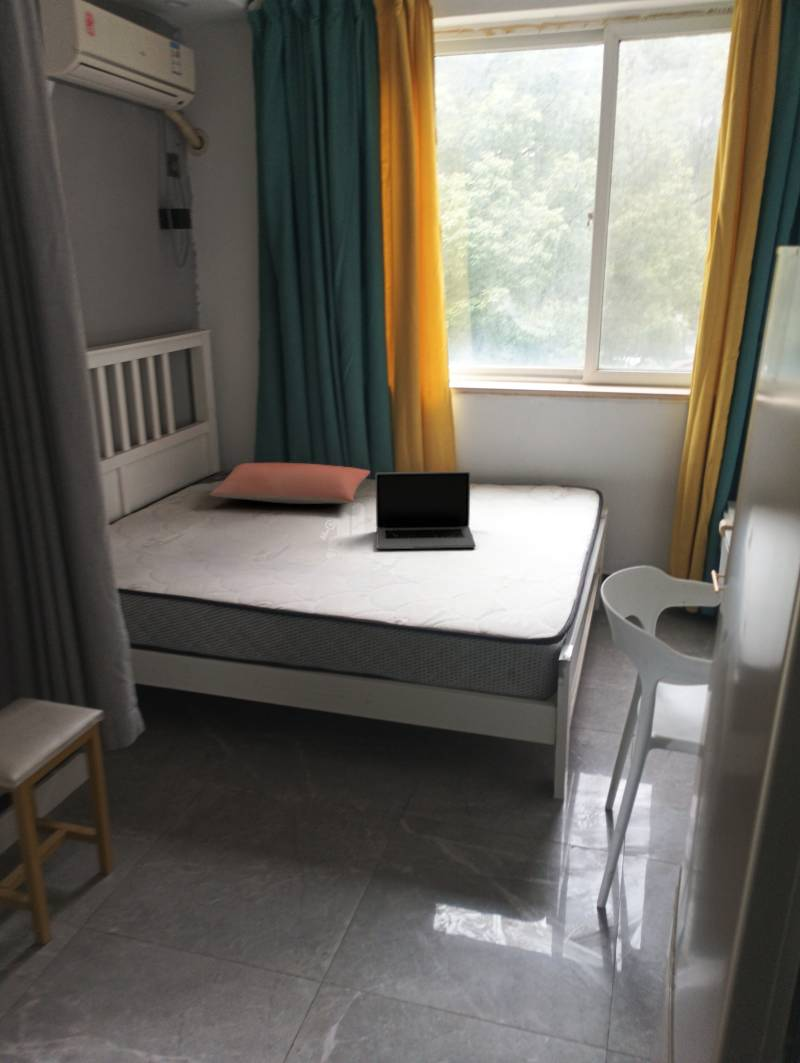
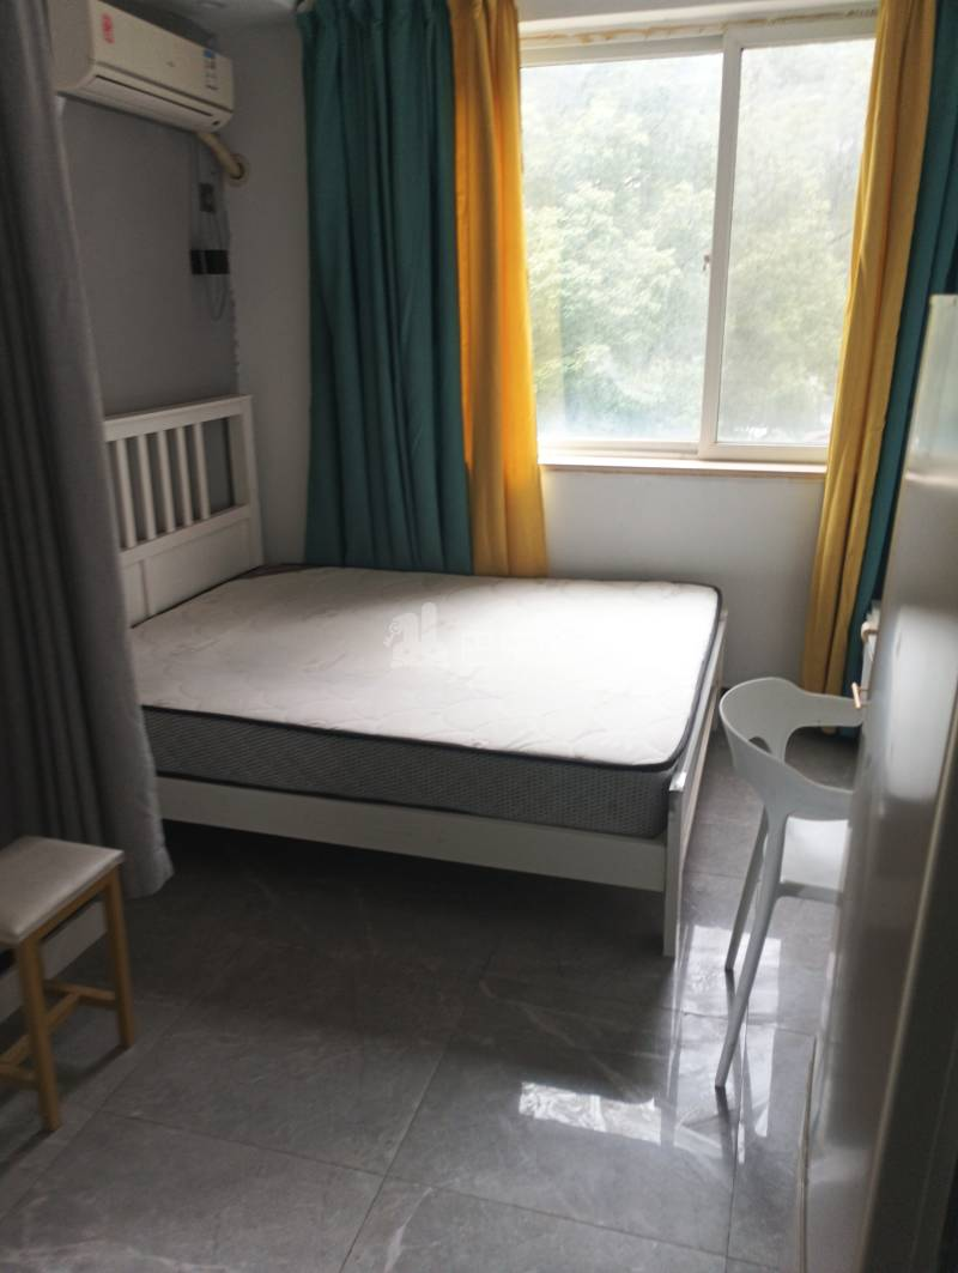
- pillow [208,462,371,505]
- laptop [374,471,476,550]
